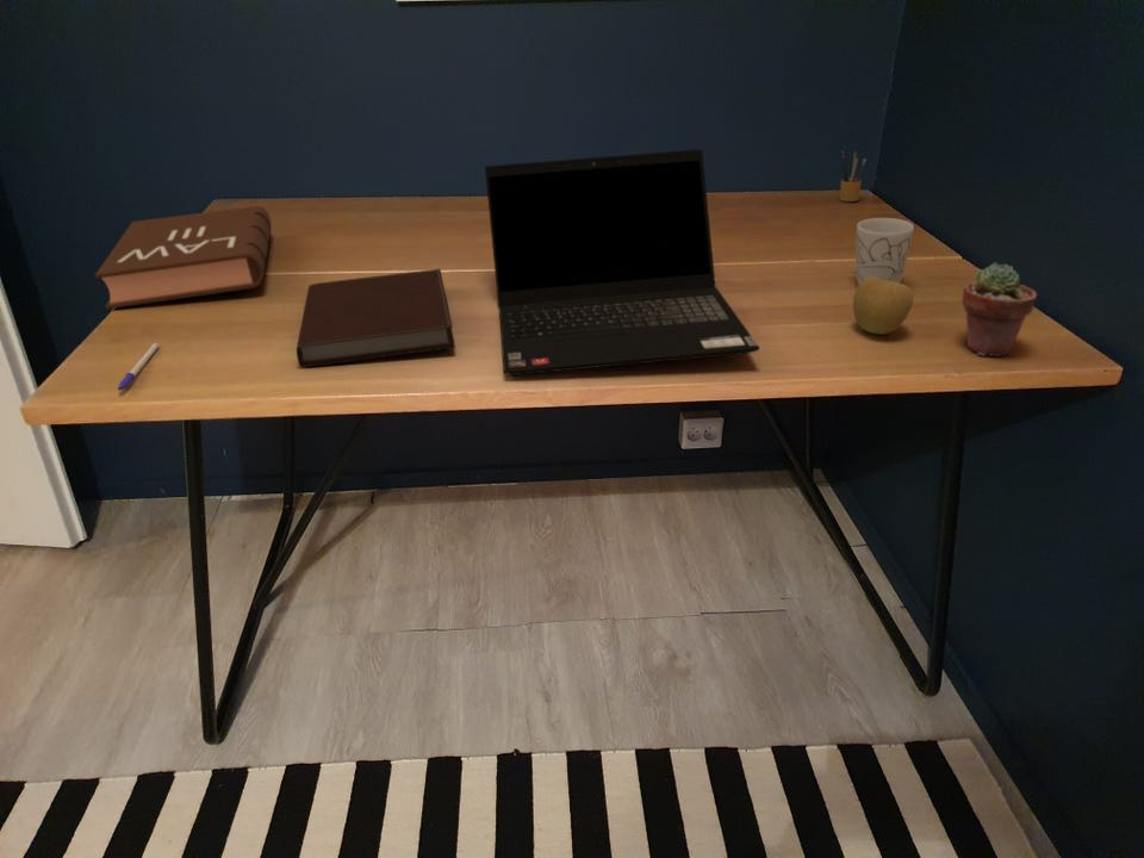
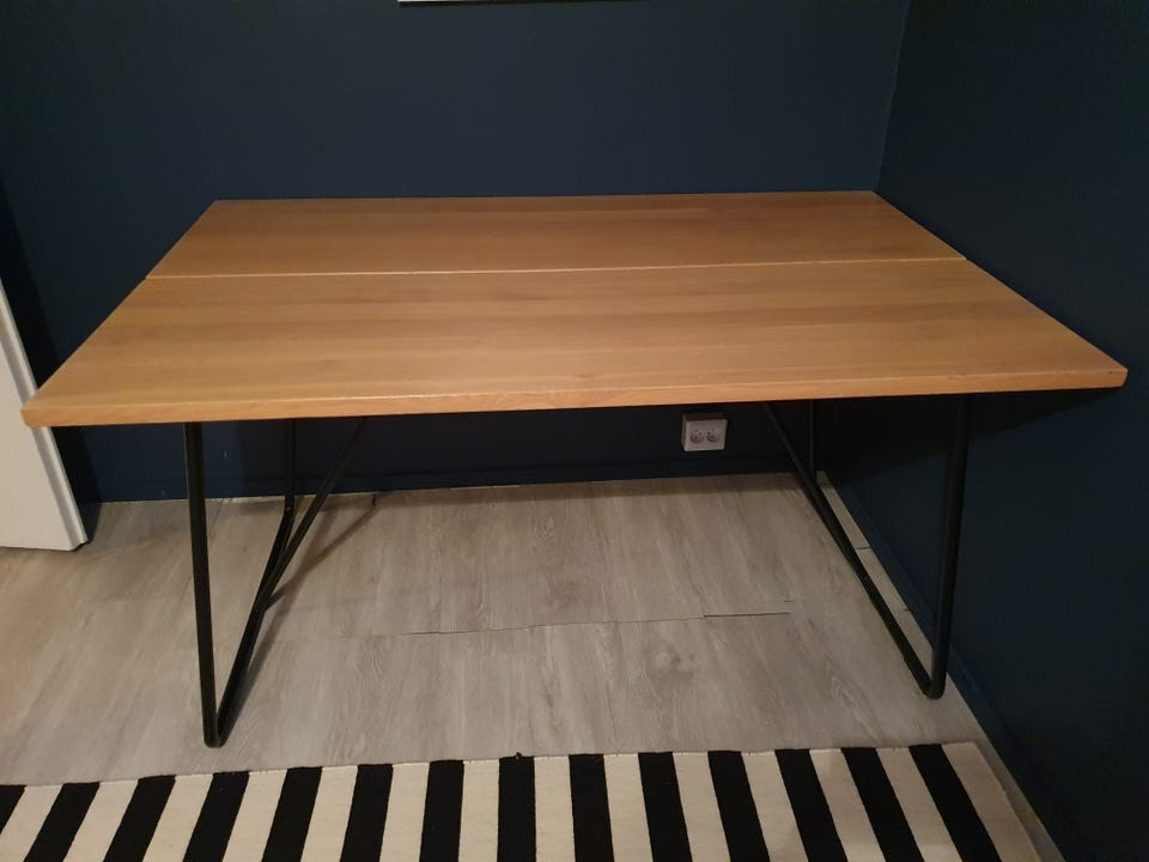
- potted succulent [960,262,1038,358]
- pencil box [839,150,868,203]
- apple [852,276,914,336]
- laptop computer [484,148,760,377]
- notebook [296,268,456,368]
- mug [854,217,915,286]
- pen [117,342,160,391]
- book [94,205,273,310]
